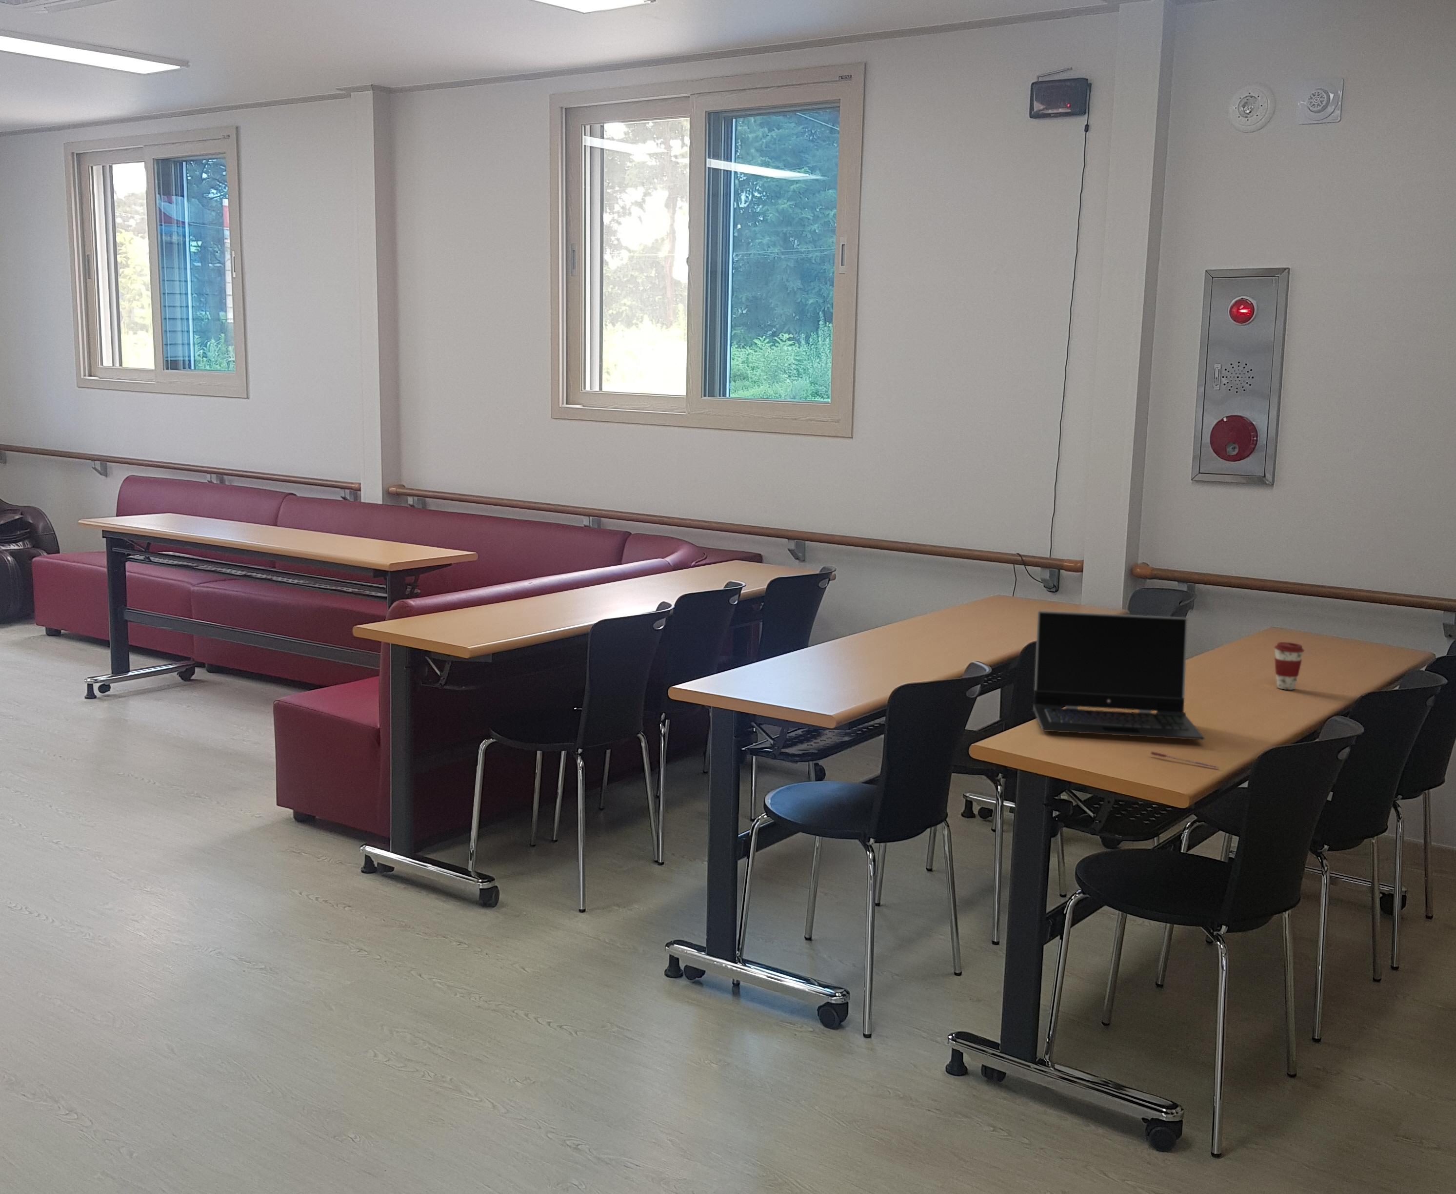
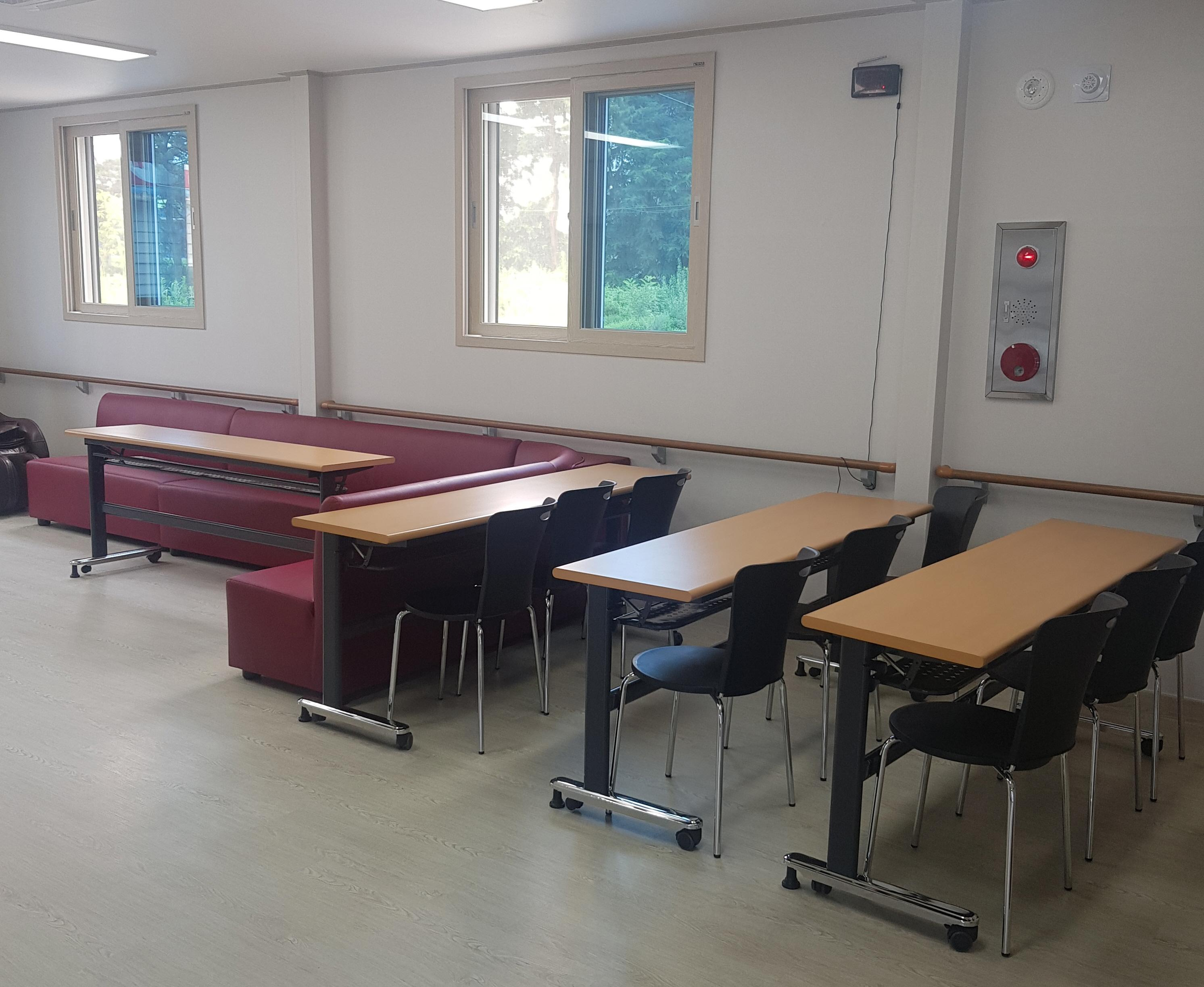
- pen [1151,751,1220,769]
- coffee cup [1275,641,1305,691]
- laptop computer [1033,610,1204,740]
